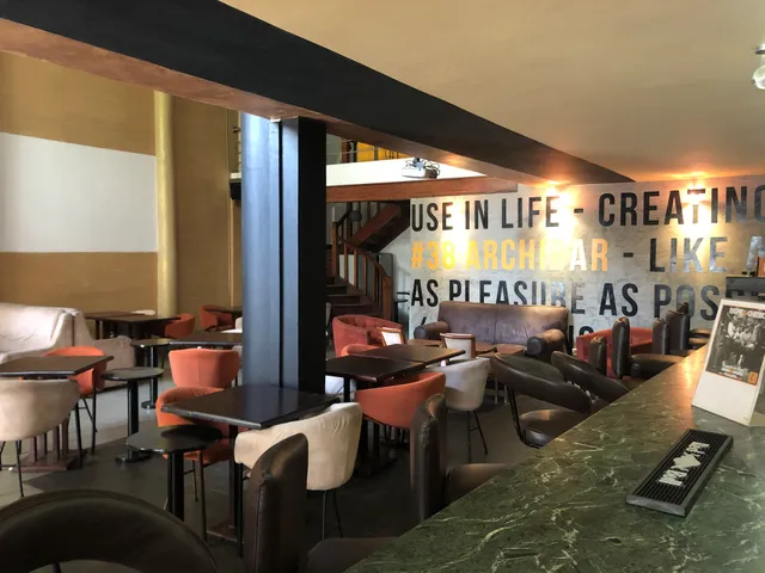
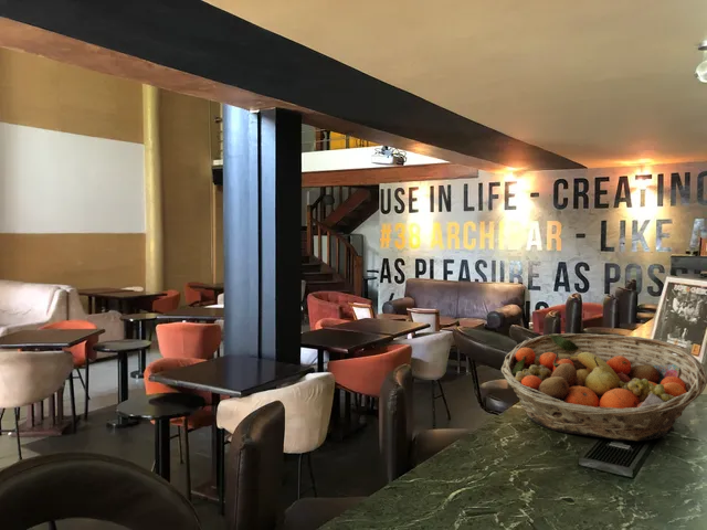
+ fruit basket [500,332,707,442]
